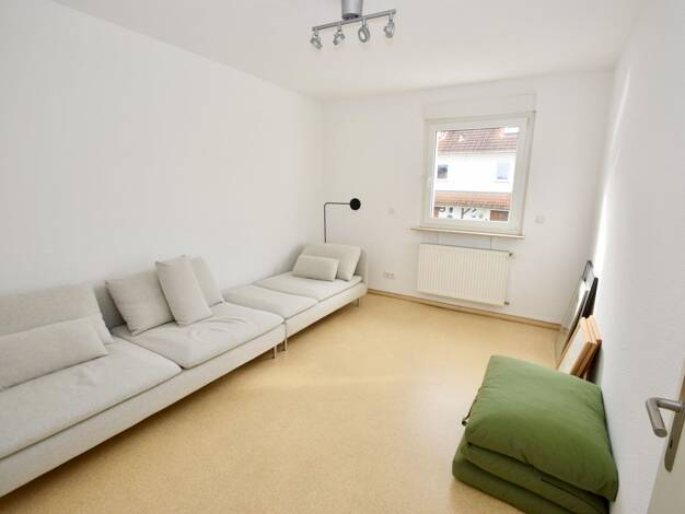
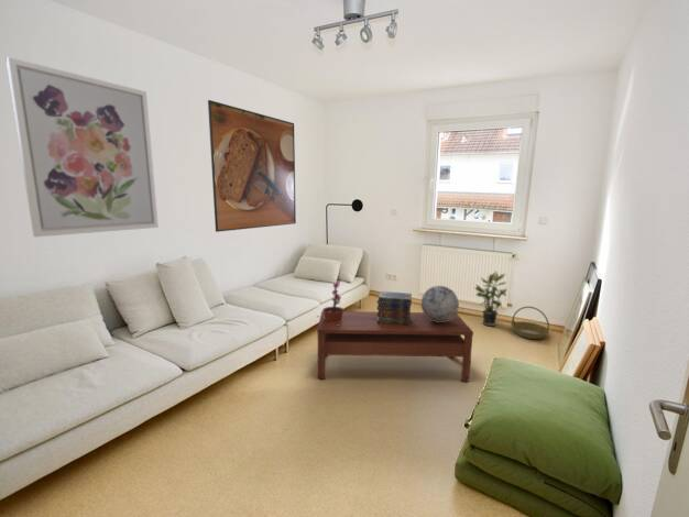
+ coffee table [316,310,474,382]
+ potted plant [316,278,344,326]
+ book stack [376,290,413,326]
+ basket [511,306,550,340]
+ wall art [4,56,160,238]
+ decorative sphere [420,285,460,322]
+ potted plant [473,271,507,327]
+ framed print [207,99,297,233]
